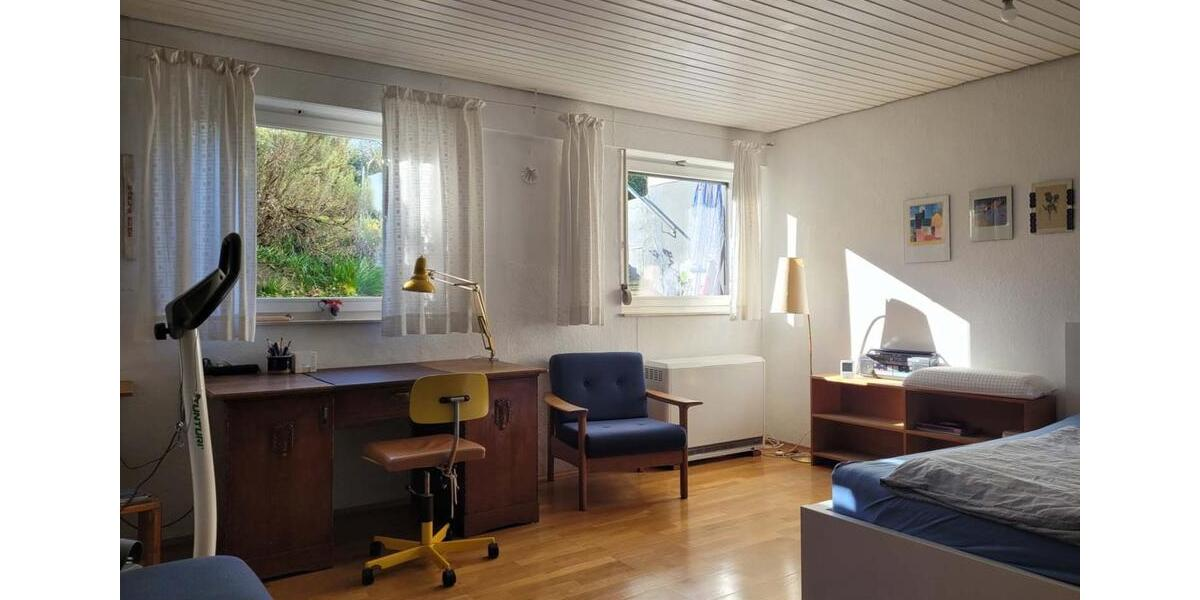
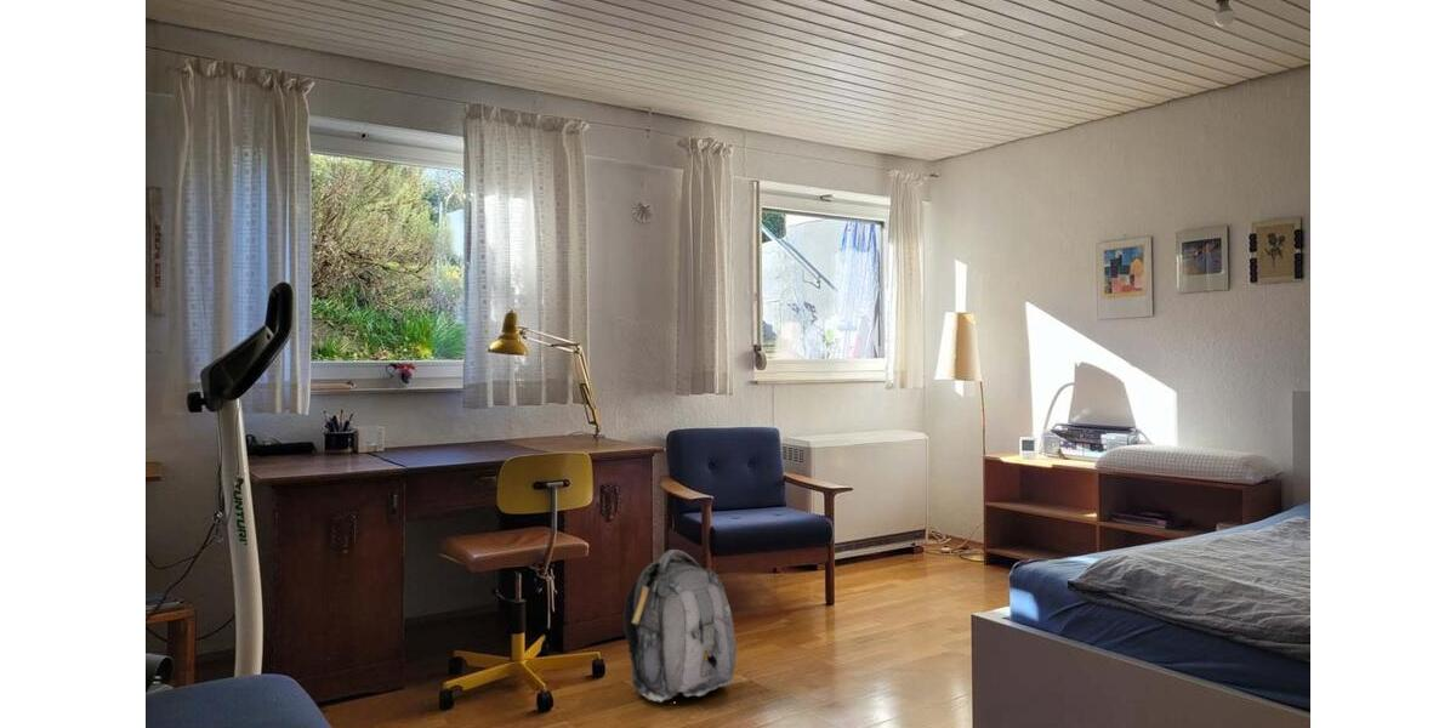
+ backpack [624,548,738,706]
